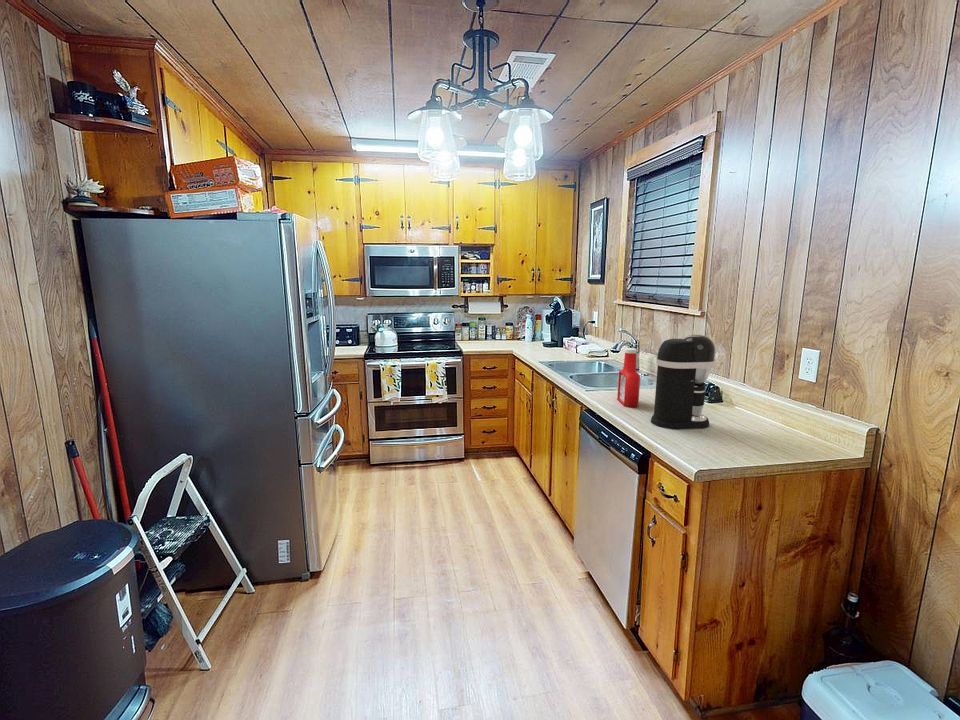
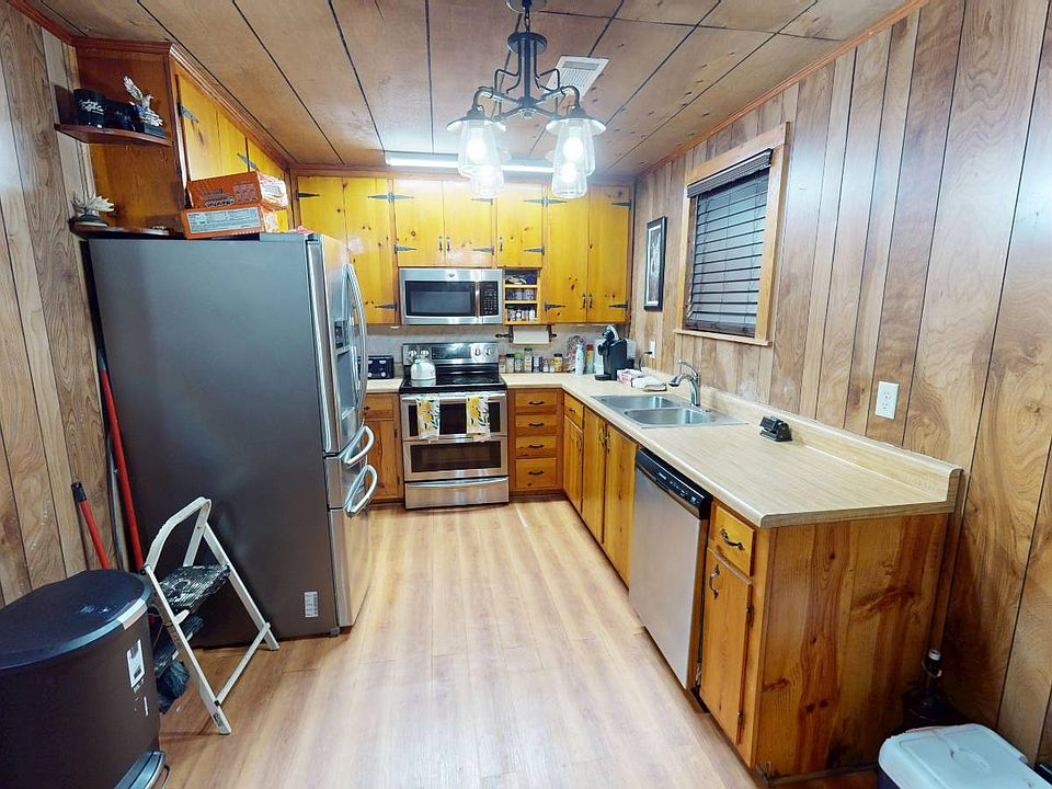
- coffee maker [650,334,716,430]
- soap bottle [616,347,641,408]
